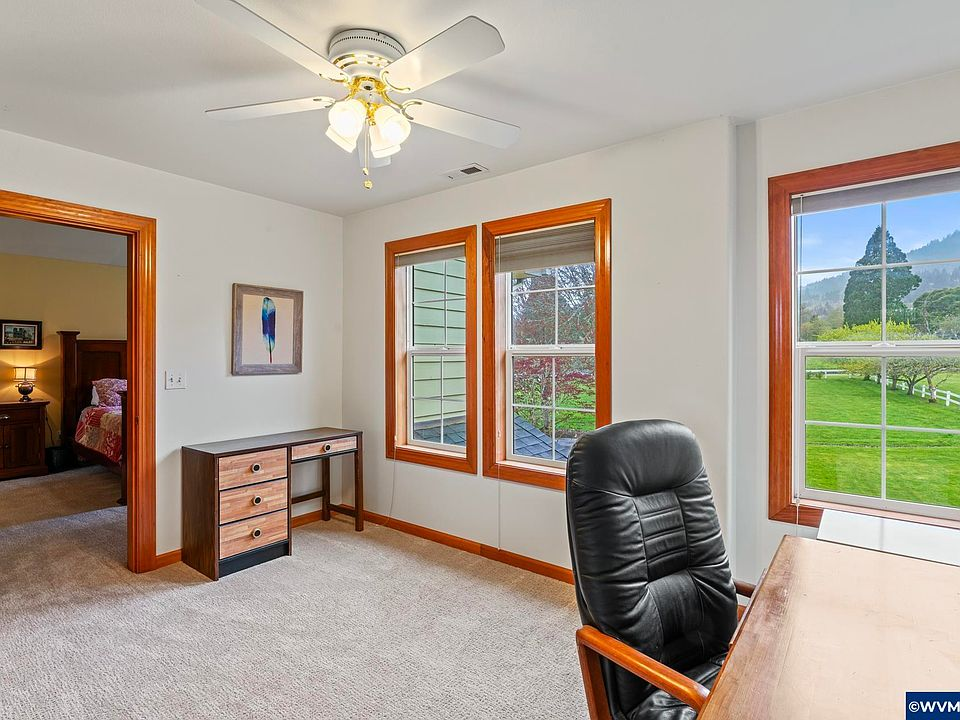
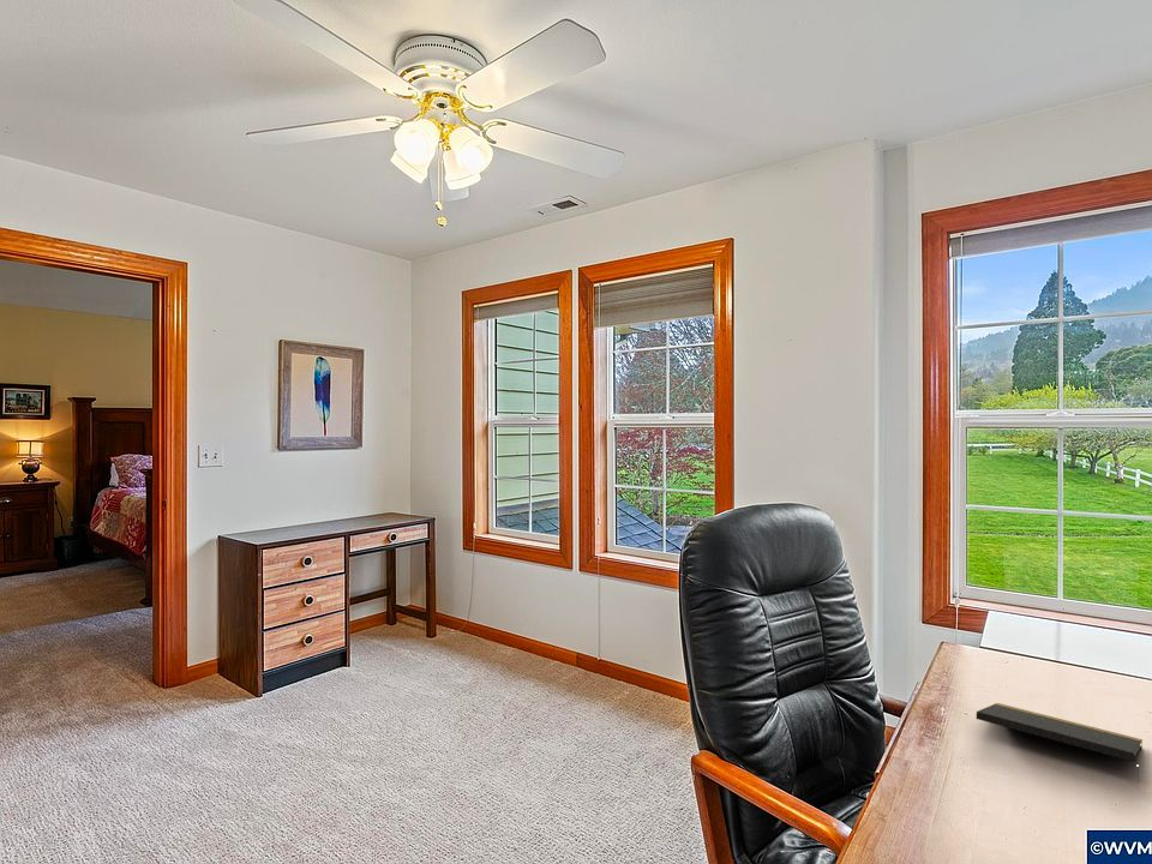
+ notepad [976,702,1144,782]
